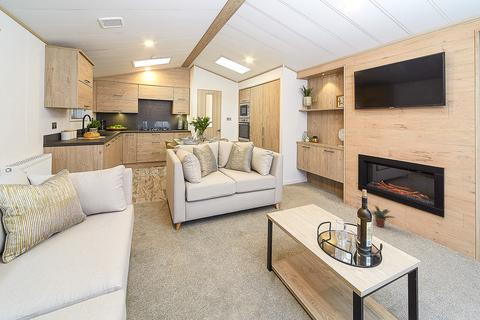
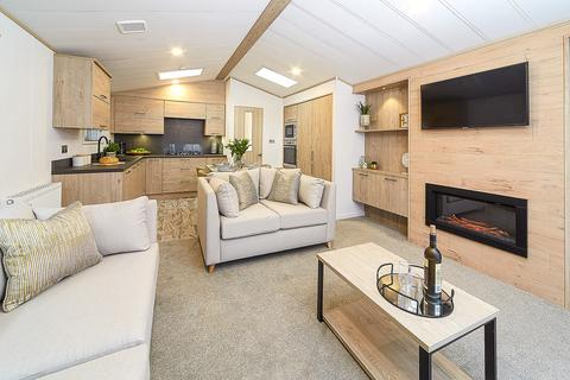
- potted plant [370,204,397,228]
